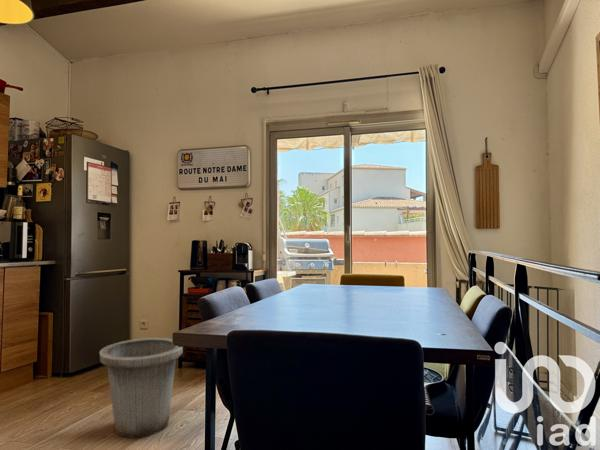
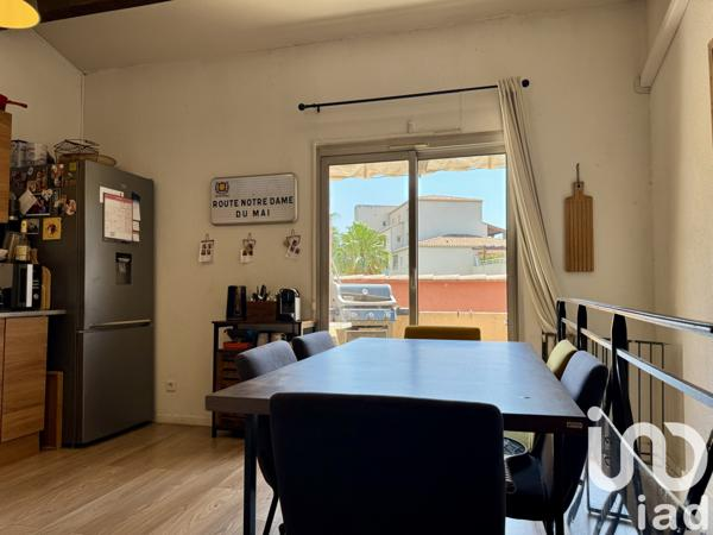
- trash can [99,337,184,439]
